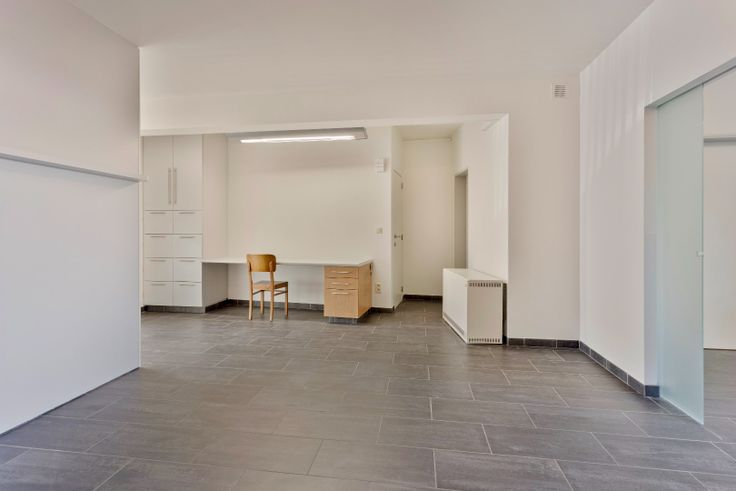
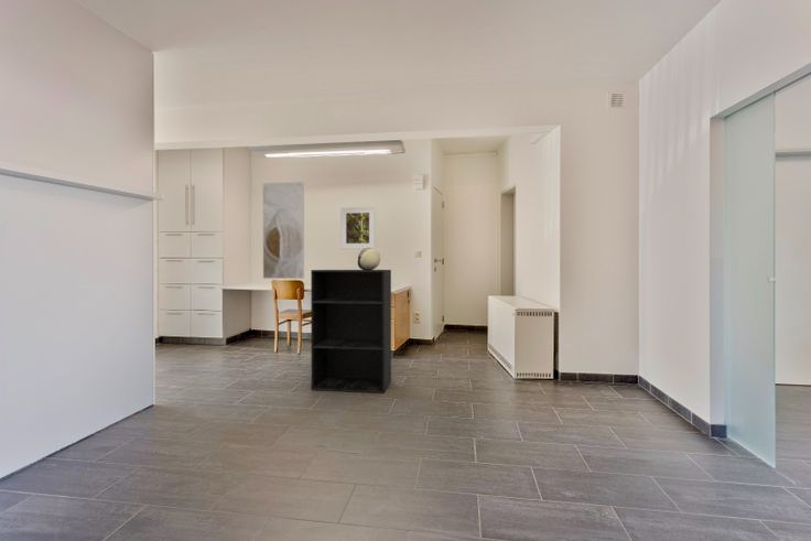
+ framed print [339,206,376,250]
+ decorative sphere [357,248,381,270]
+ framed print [262,181,305,280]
+ bookshelf [310,269,392,394]
